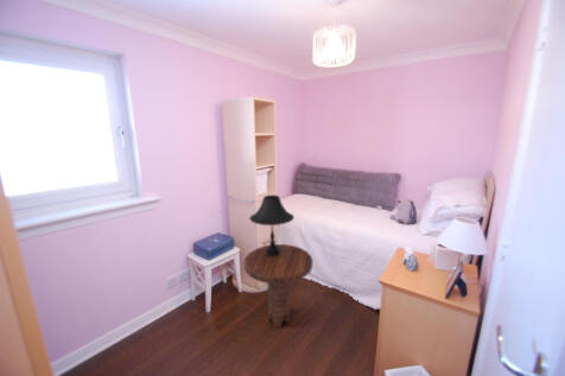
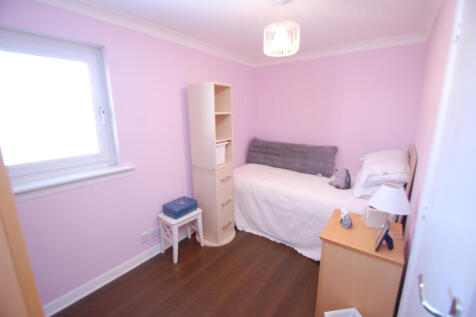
- table lamp [248,193,296,256]
- side table [243,243,313,329]
